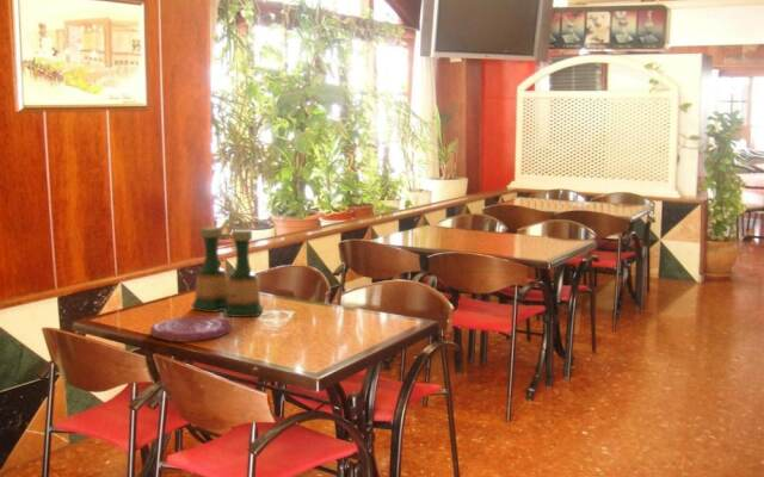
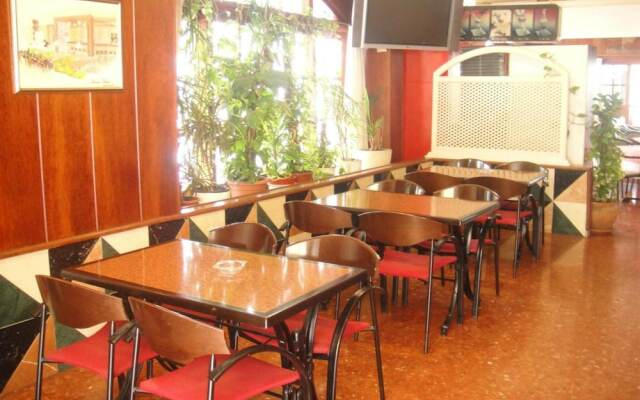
- plate [149,315,233,343]
- wine bottle [191,225,264,318]
